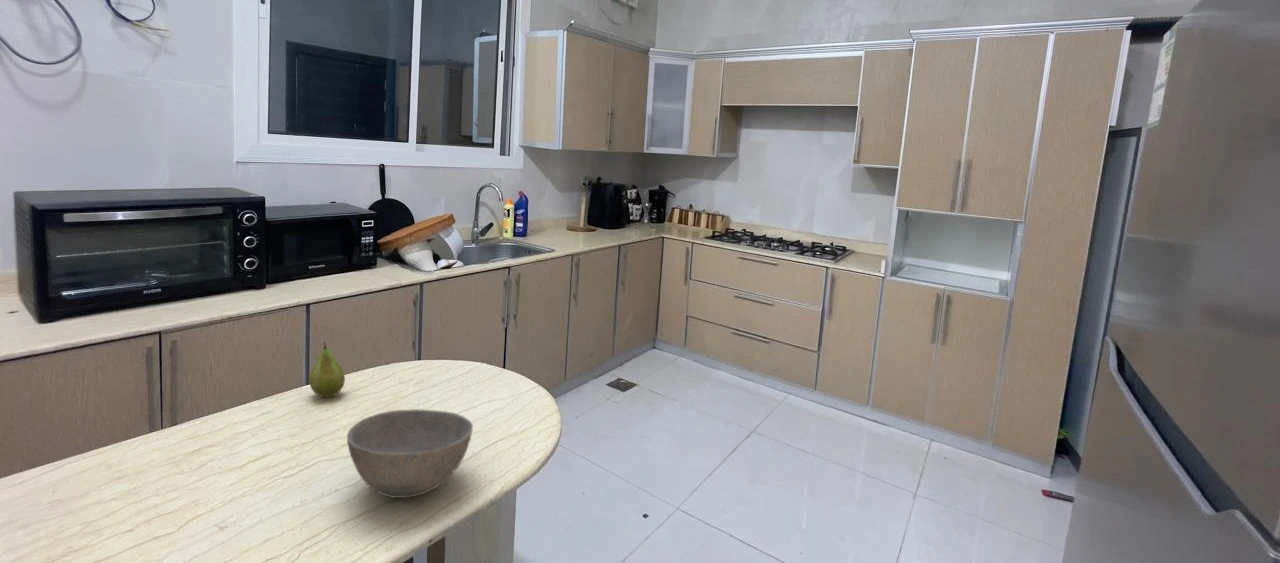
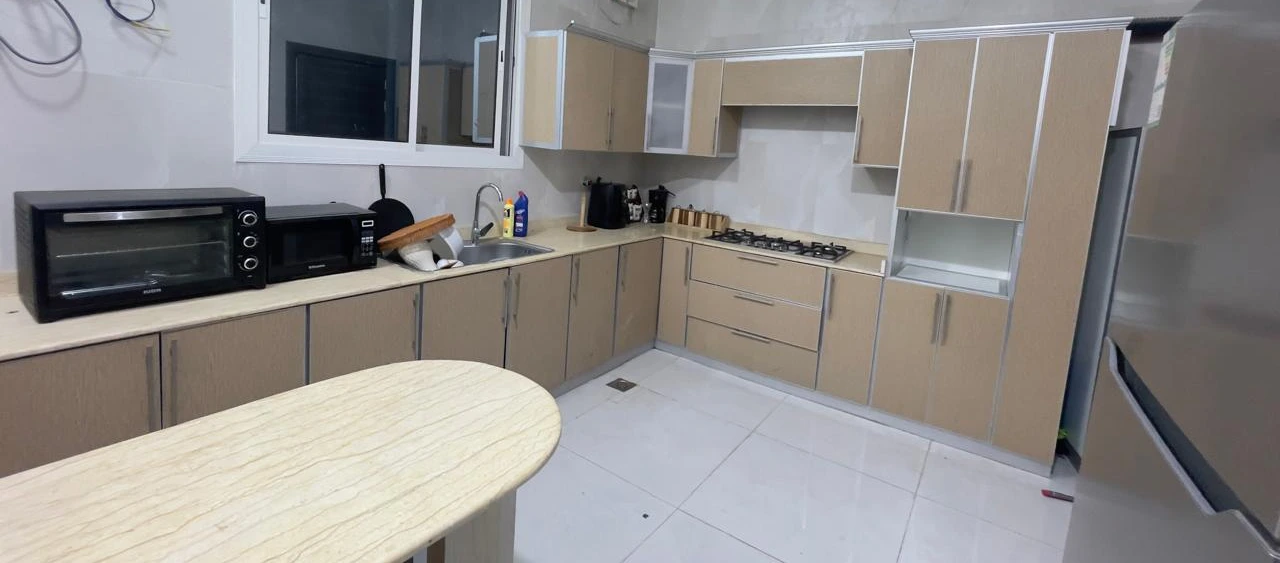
- bowl [346,408,474,499]
- fruit [308,341,346,398]
